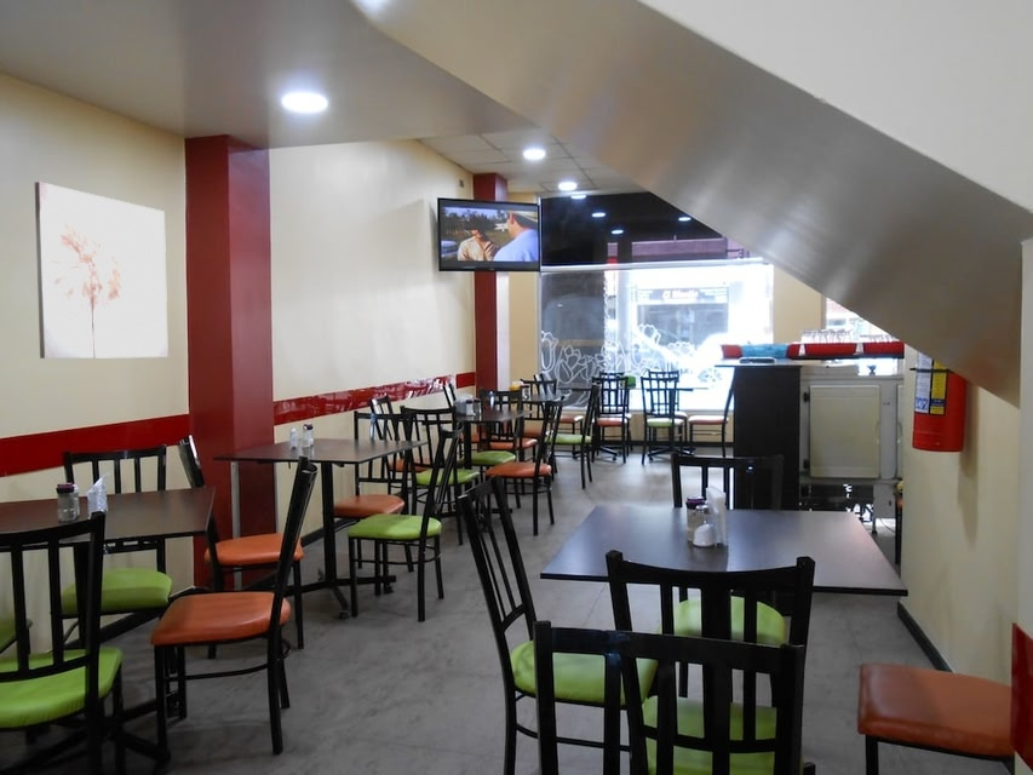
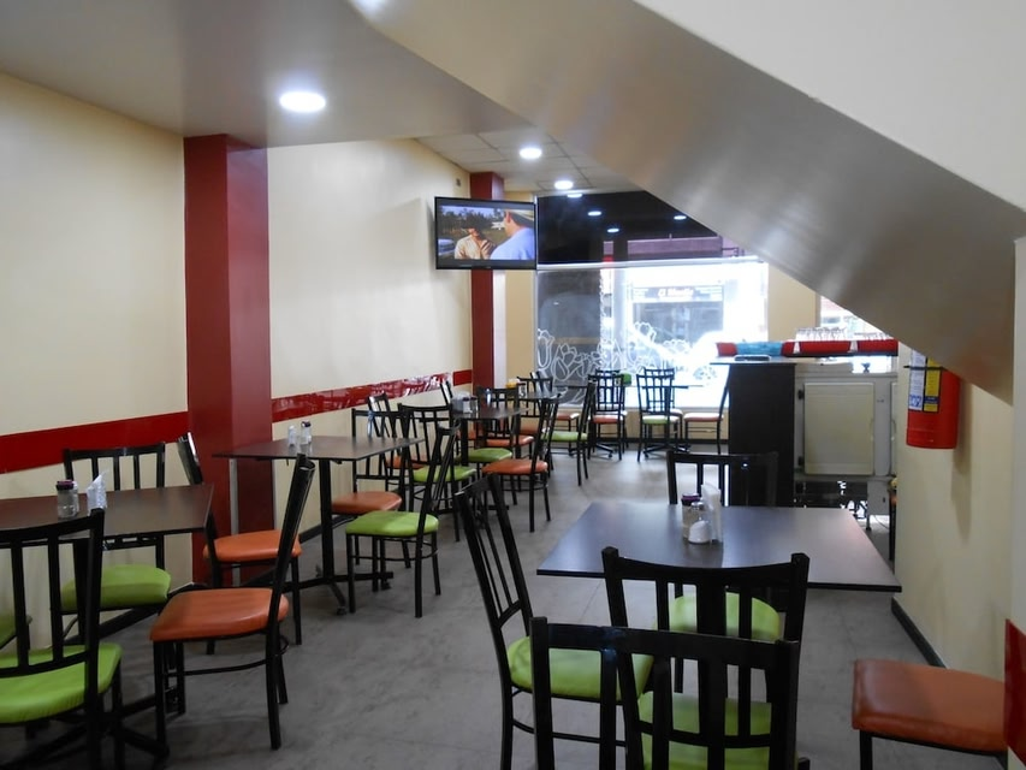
- wall art [34,180,170,360]
